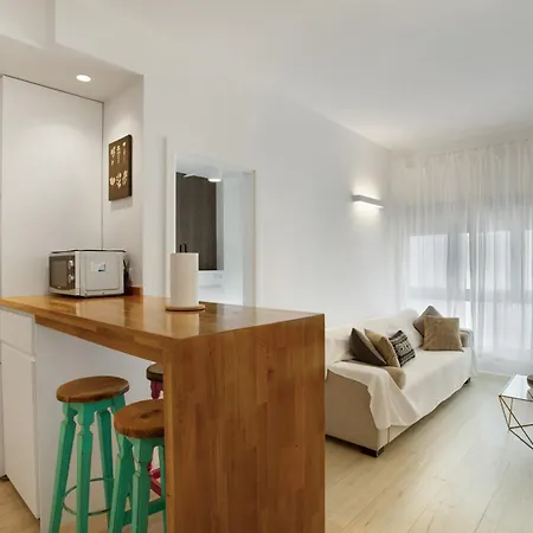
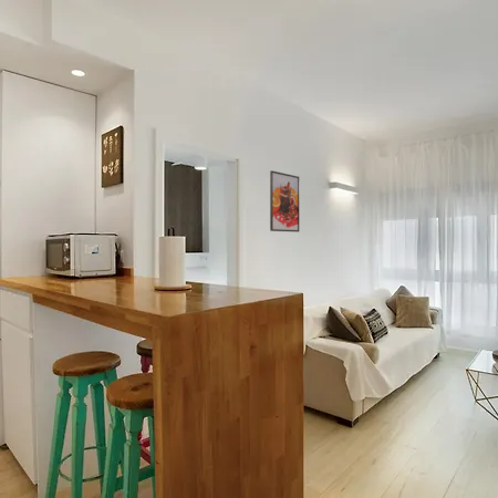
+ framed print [269,169,300,234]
